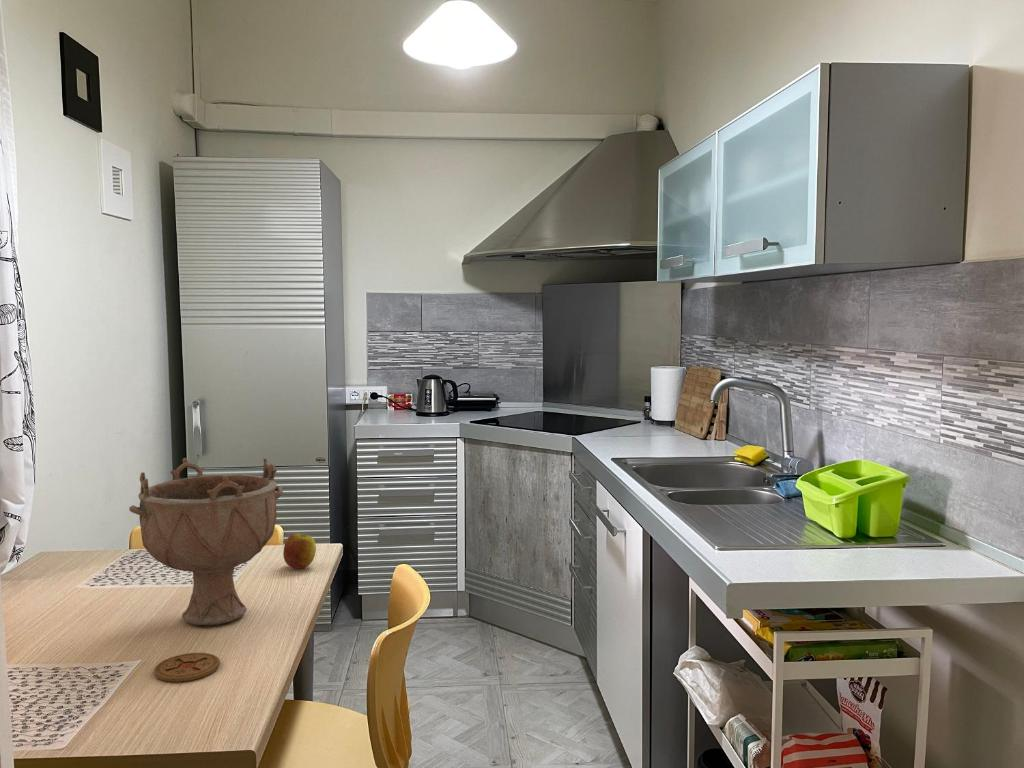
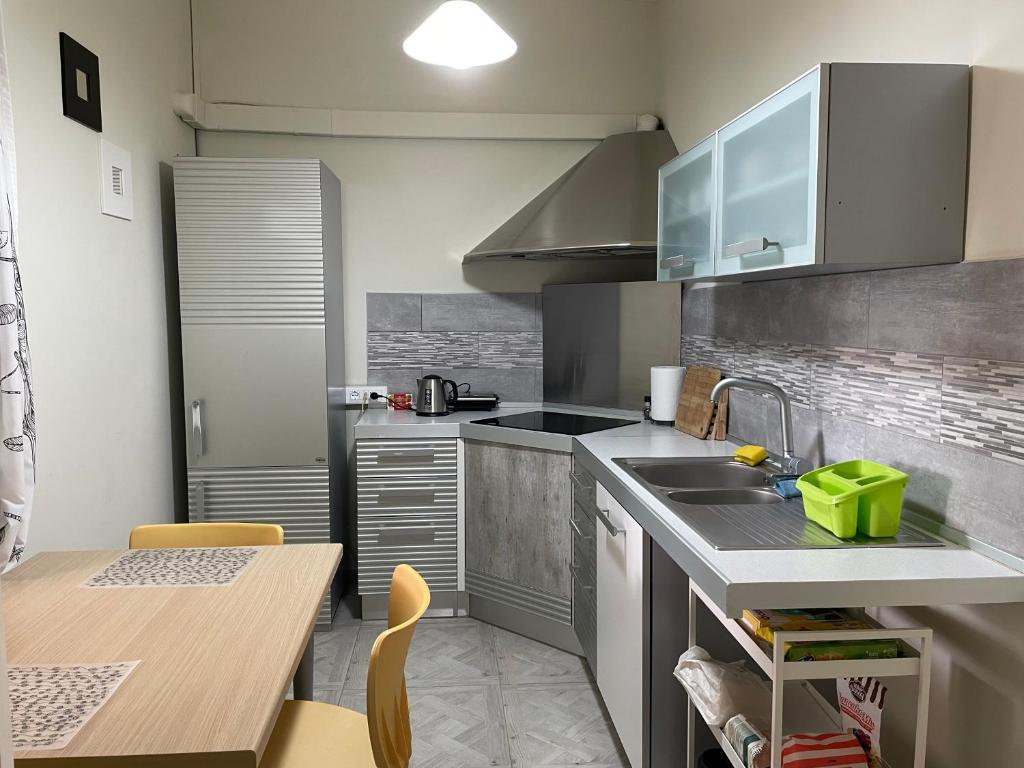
- decorative bowl [128,457,284,627]
- coaster [153,652,220,683]
- apple [282,532,317,569]
